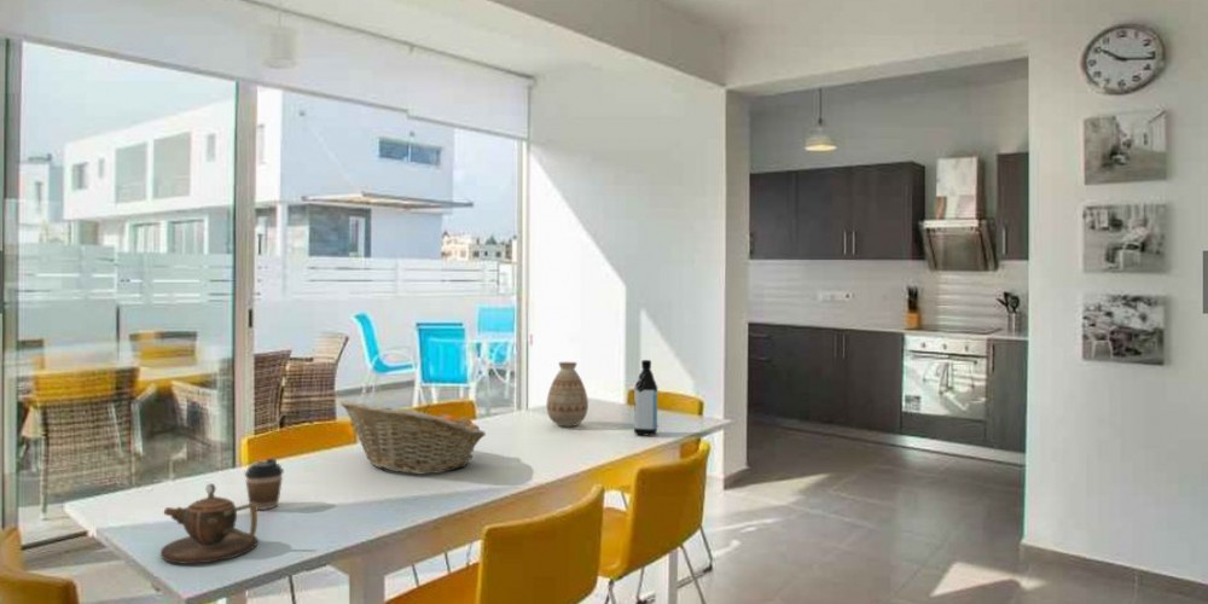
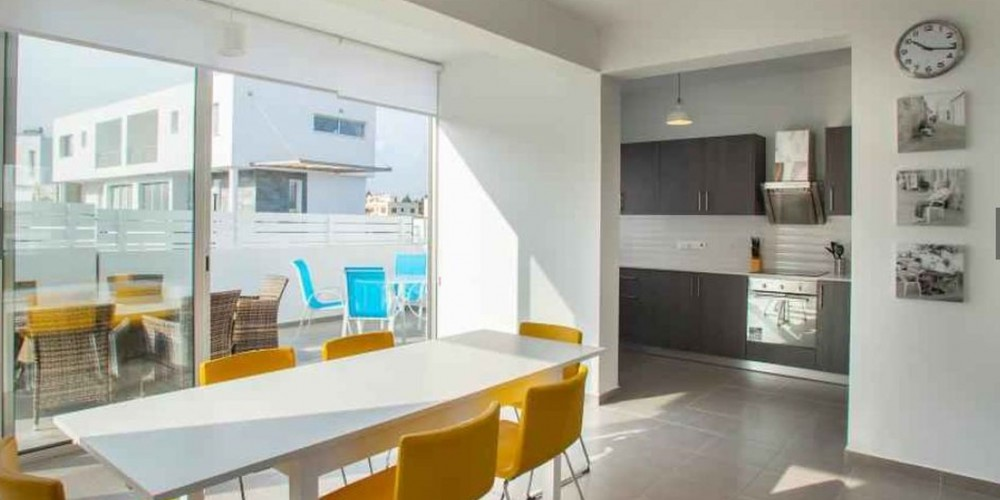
- vase [546,361,590,428]
- coffee cup [244,457,285,511]
- water bottle [633,359,660,437]
- fruit basket [339,399,487,476]
- teapot [159,482,259,565]
